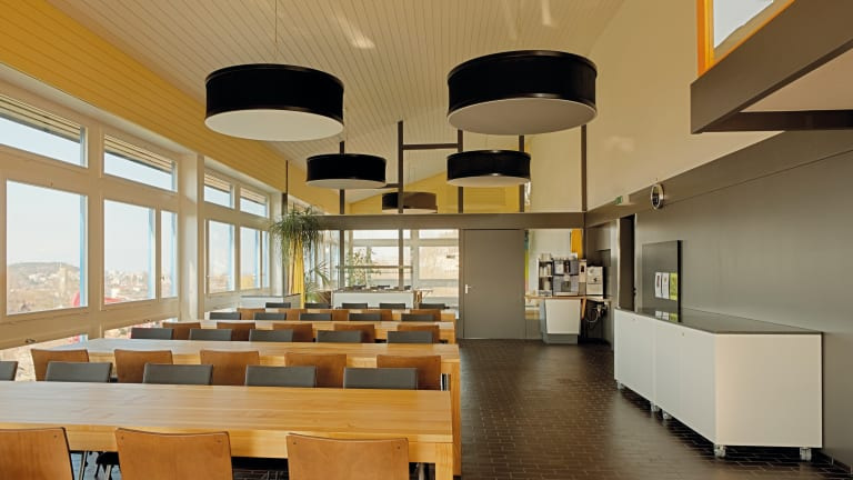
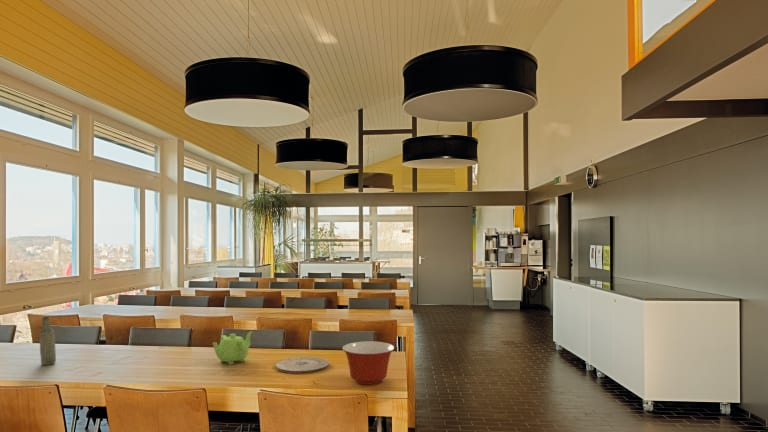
+ plate [274,356,330,374]
+ bottle [38,316,57,366]
+ mixing bowl [341,340,395,385]
+ teapot [211,330,254,366]
